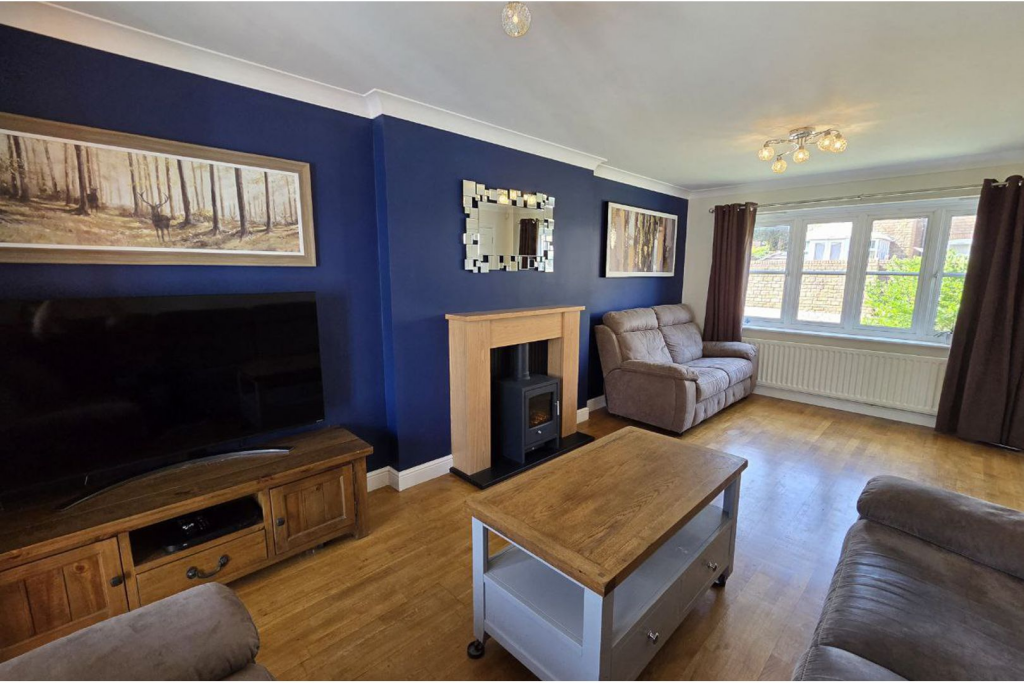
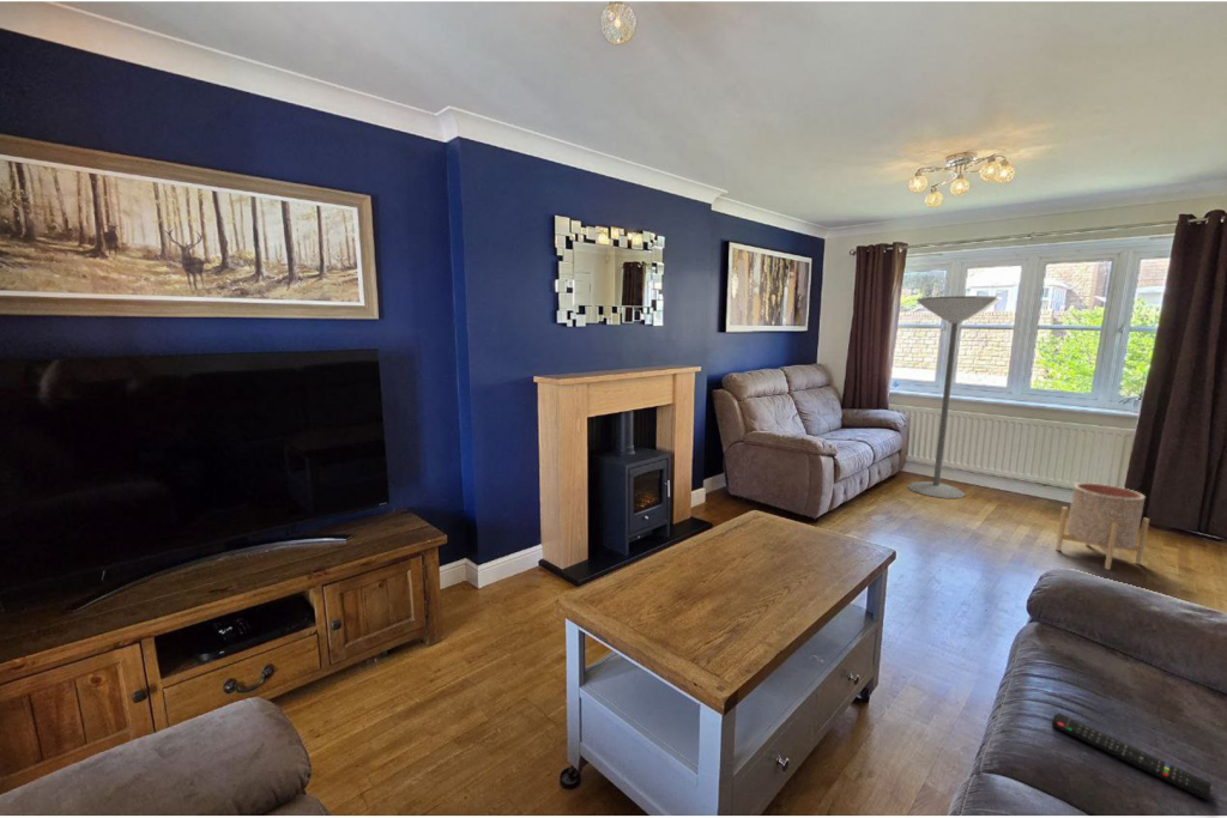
+ floor lamp [906,295,1003,499]
+ remote control [1051,713,1213,802]
+ planter [1054,481,1150,571]
